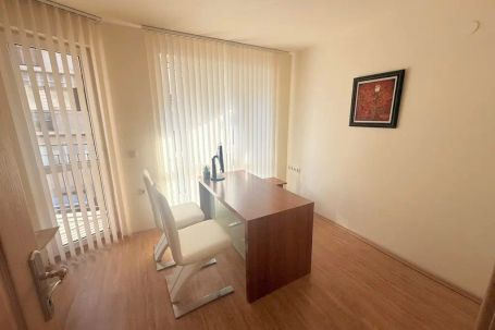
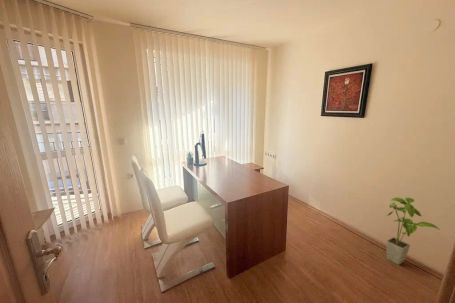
+ house plant [385,197,441,266]
